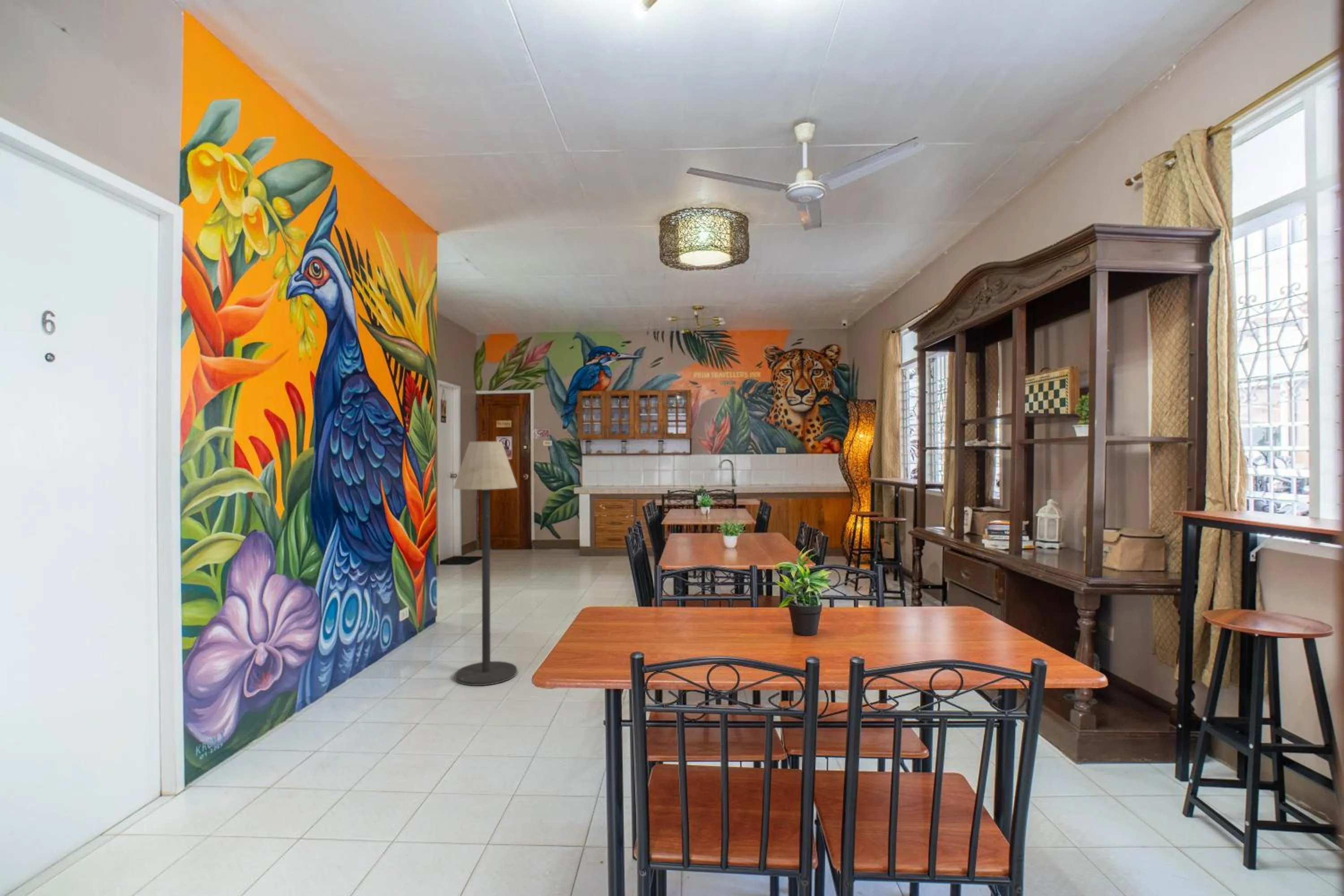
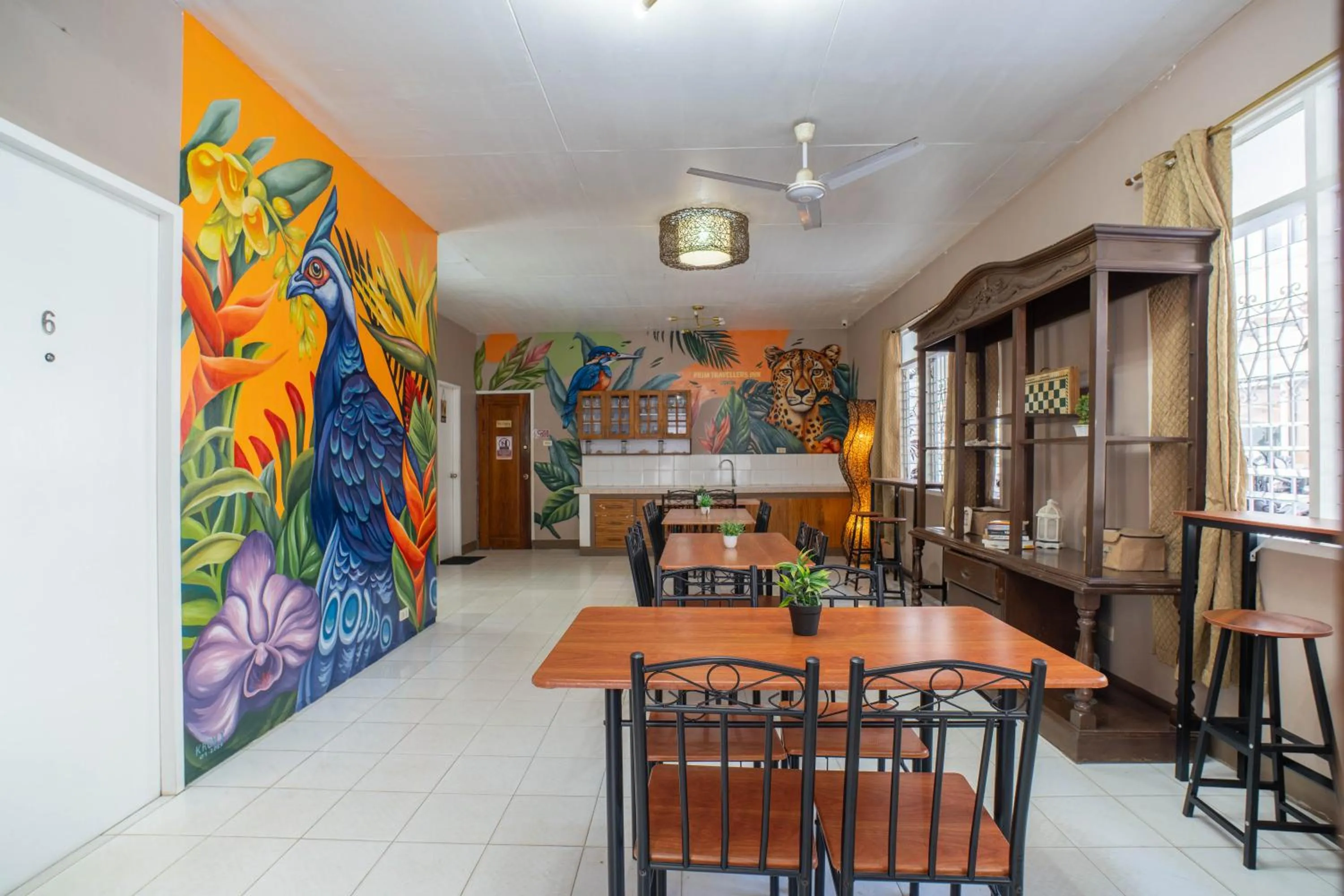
- floor lamp [453,441,518,686]
